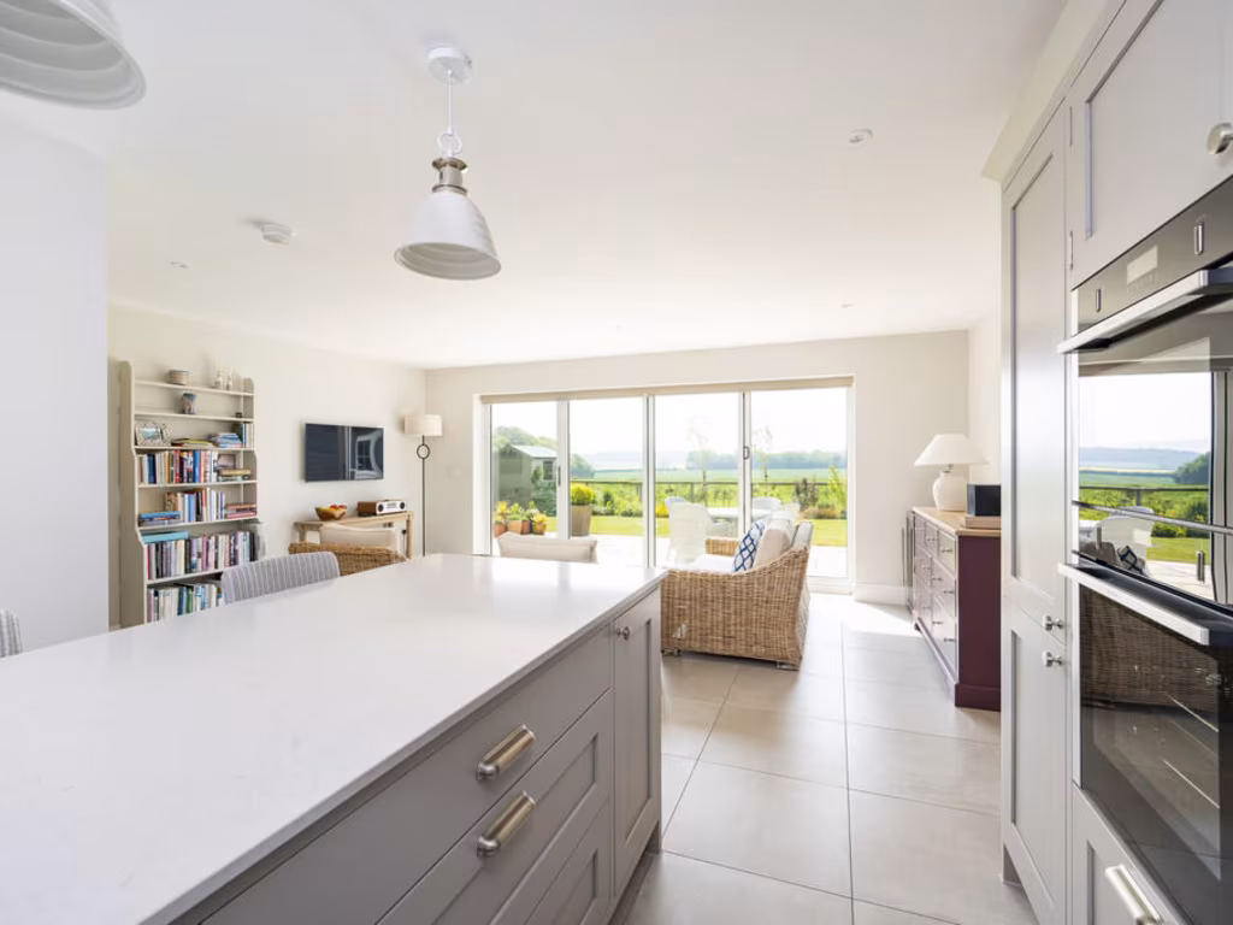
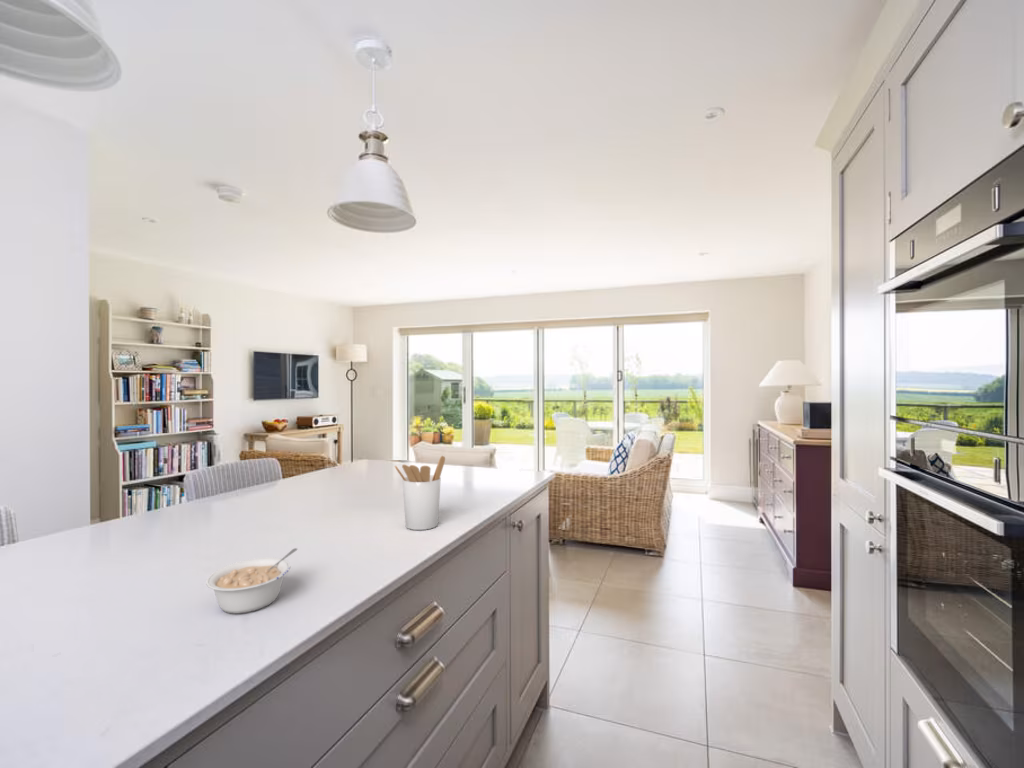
+ legume [205,547,298,614]
+ utensil holder [394,455,446,531]
